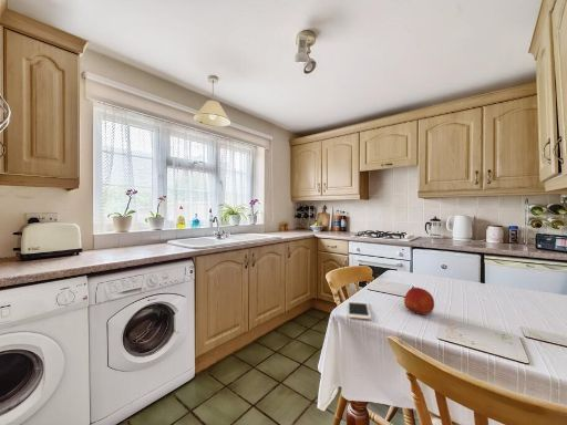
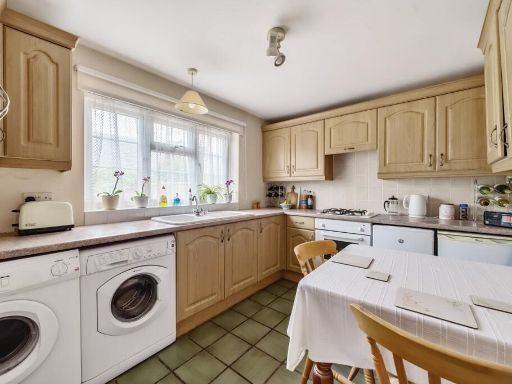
- cell phone [347,300,372,320]
- fruit [403,287,435,315]
